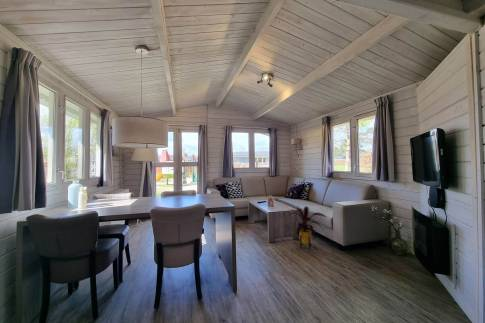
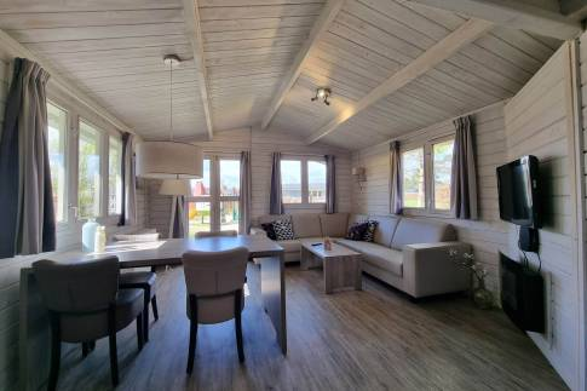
- house plant [288,205,327,251]
